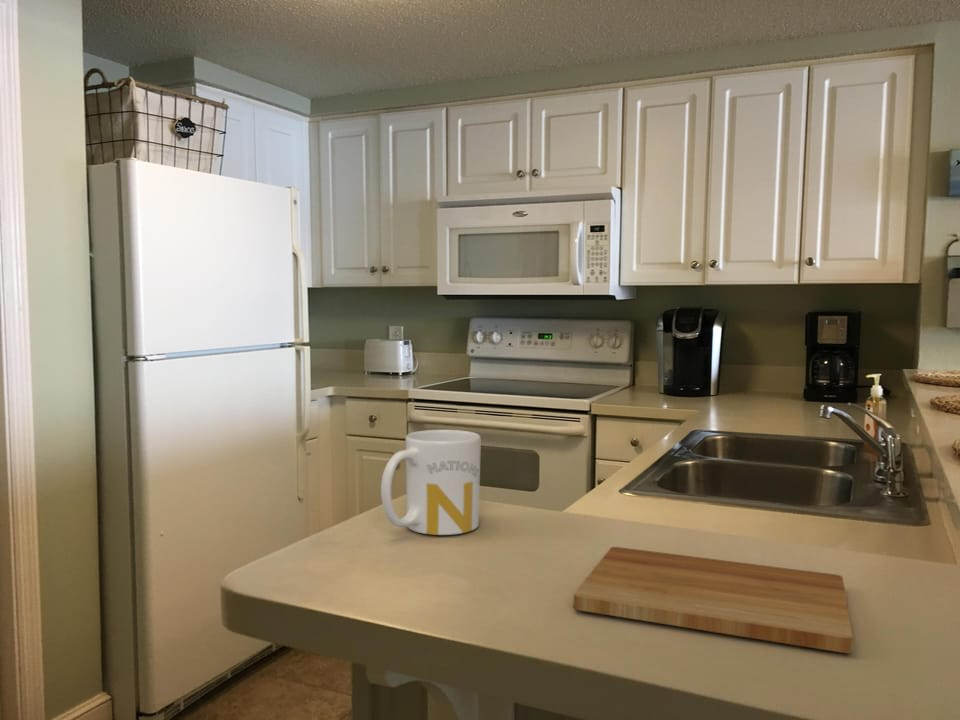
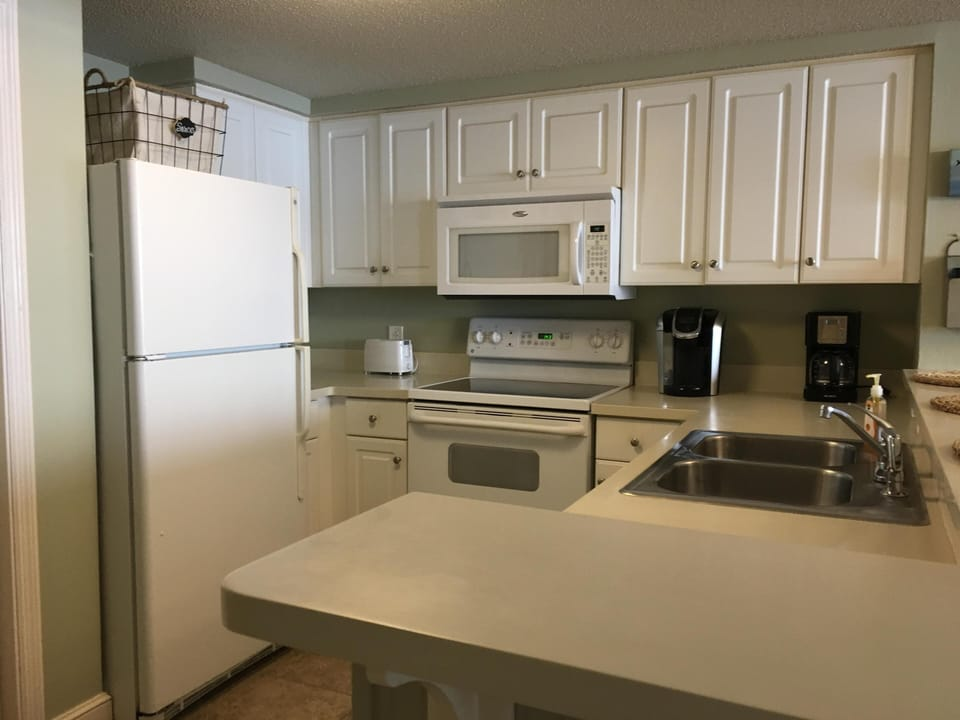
- mug [380,429,482,536]
- cutting board [573,546,854,654]
